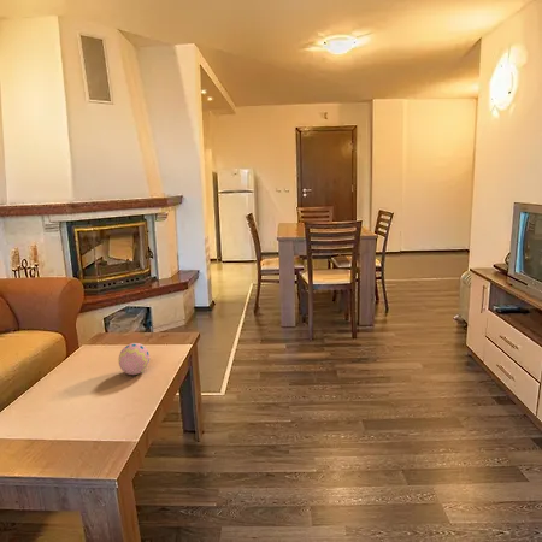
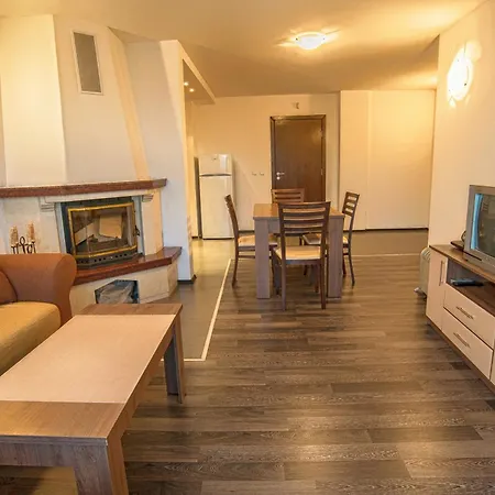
- decorative egg [117,342,151,376]
